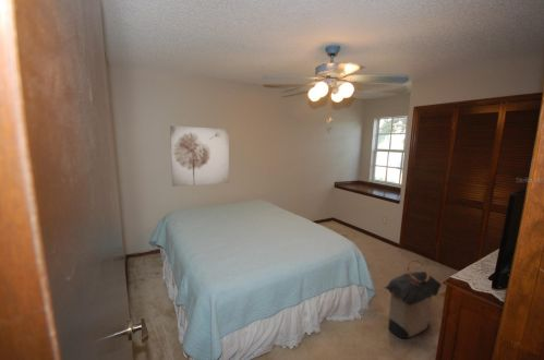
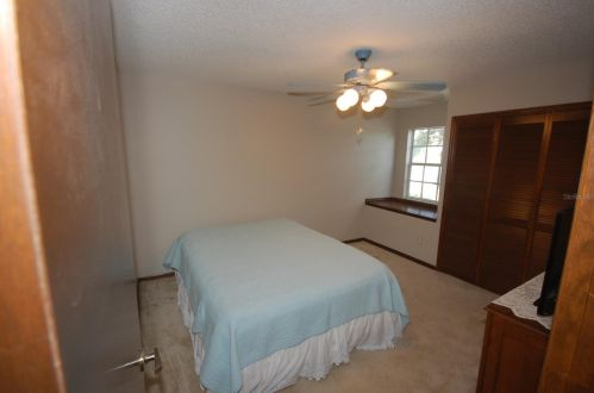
- wall art [169,125,230,188]
- laundry hamper [383,259,443,339]
